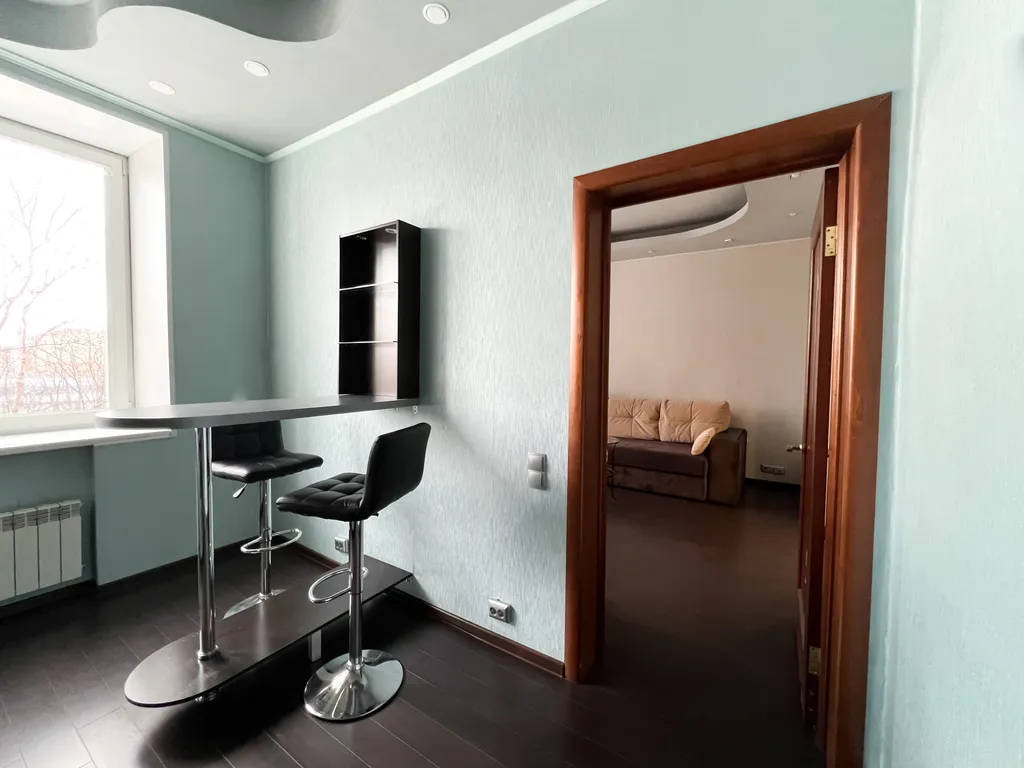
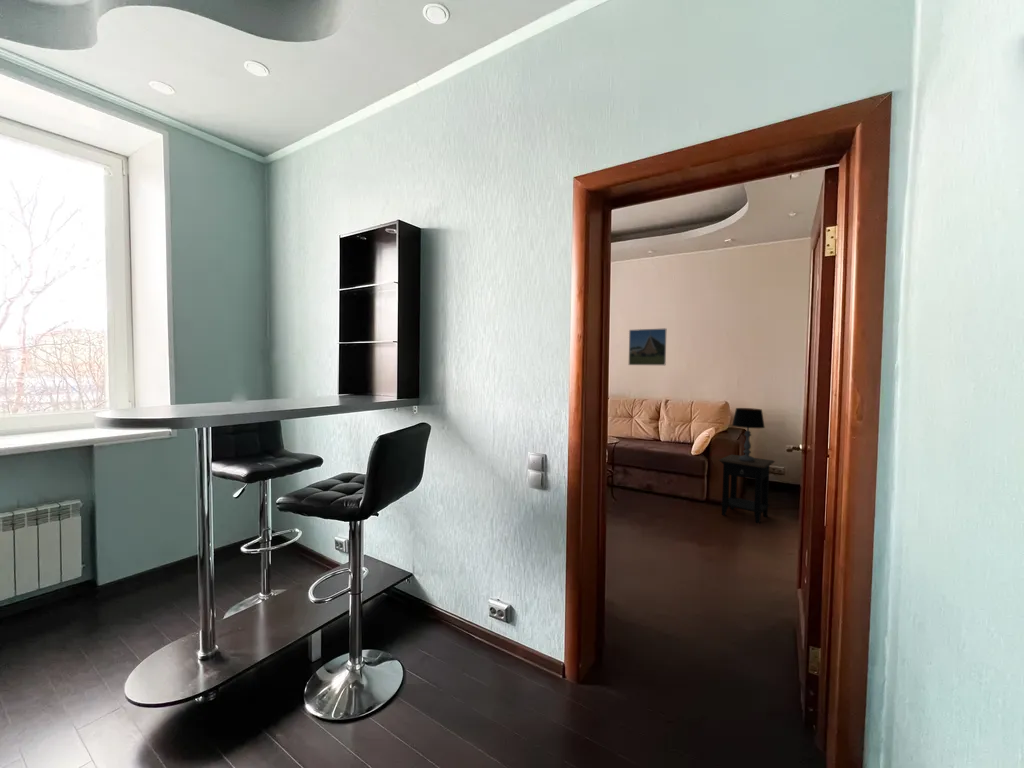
+ side table [718,453,776,524]
+ table lamp [731,407,766,462]
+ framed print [628,327,667,366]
